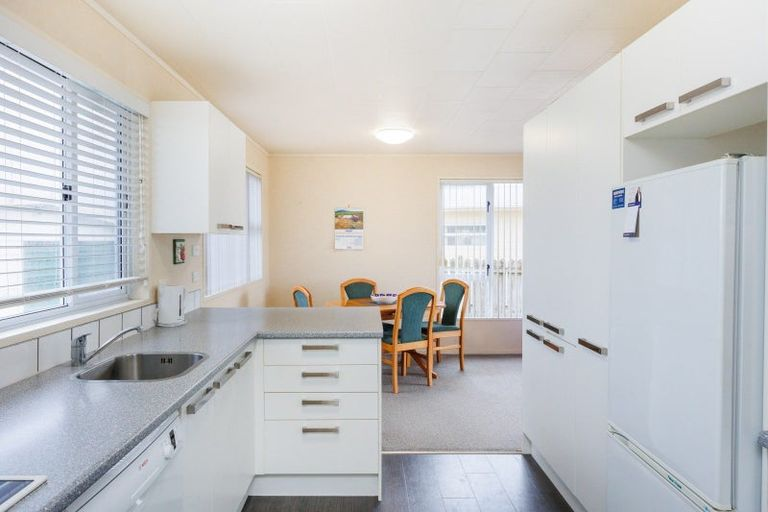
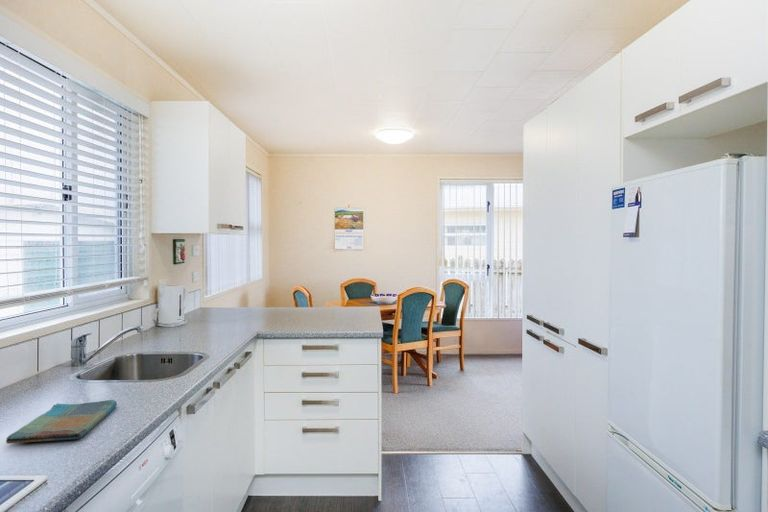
+ dish towel [5,399,118,445]
